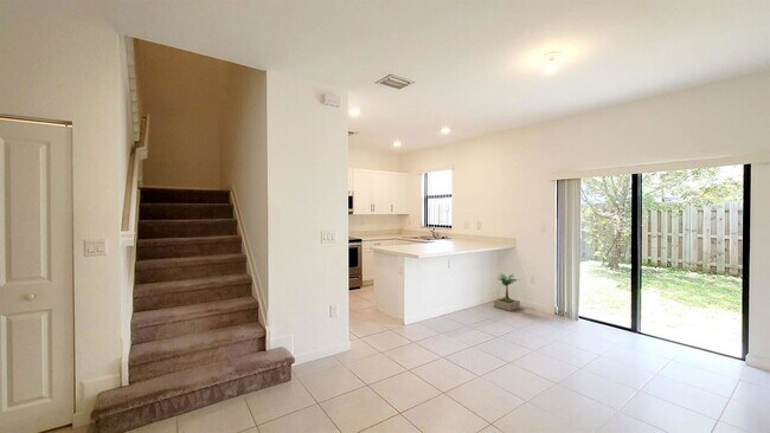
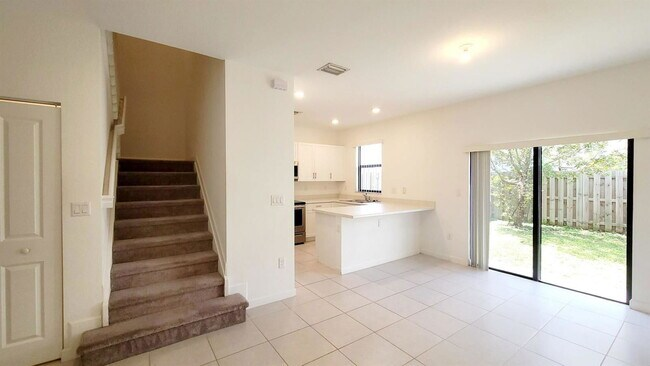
- potted plant [493,272,521,312]
